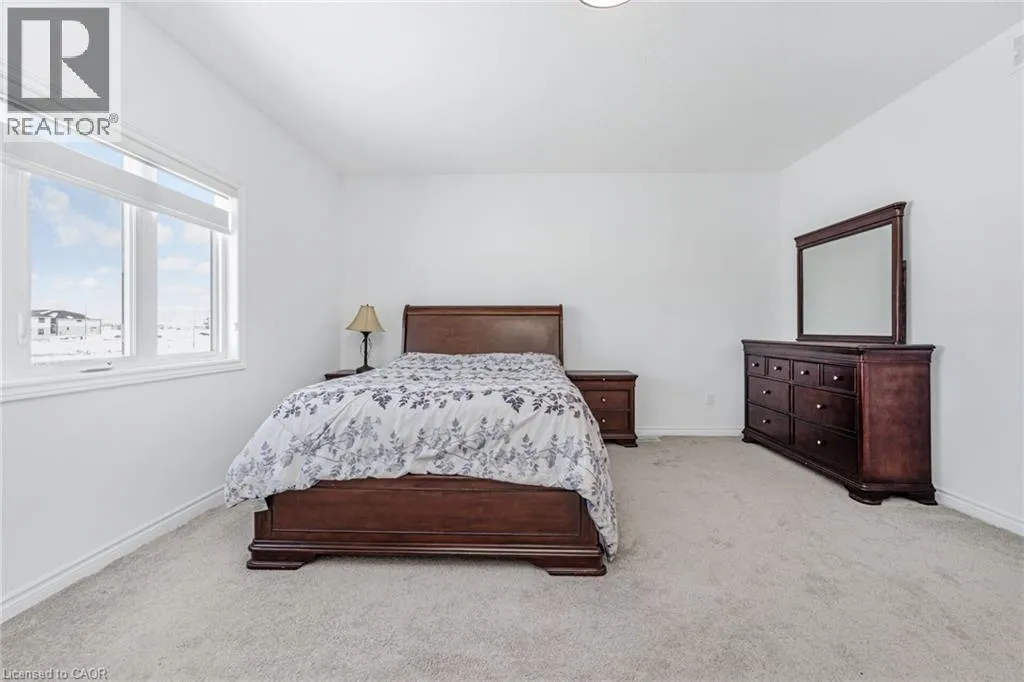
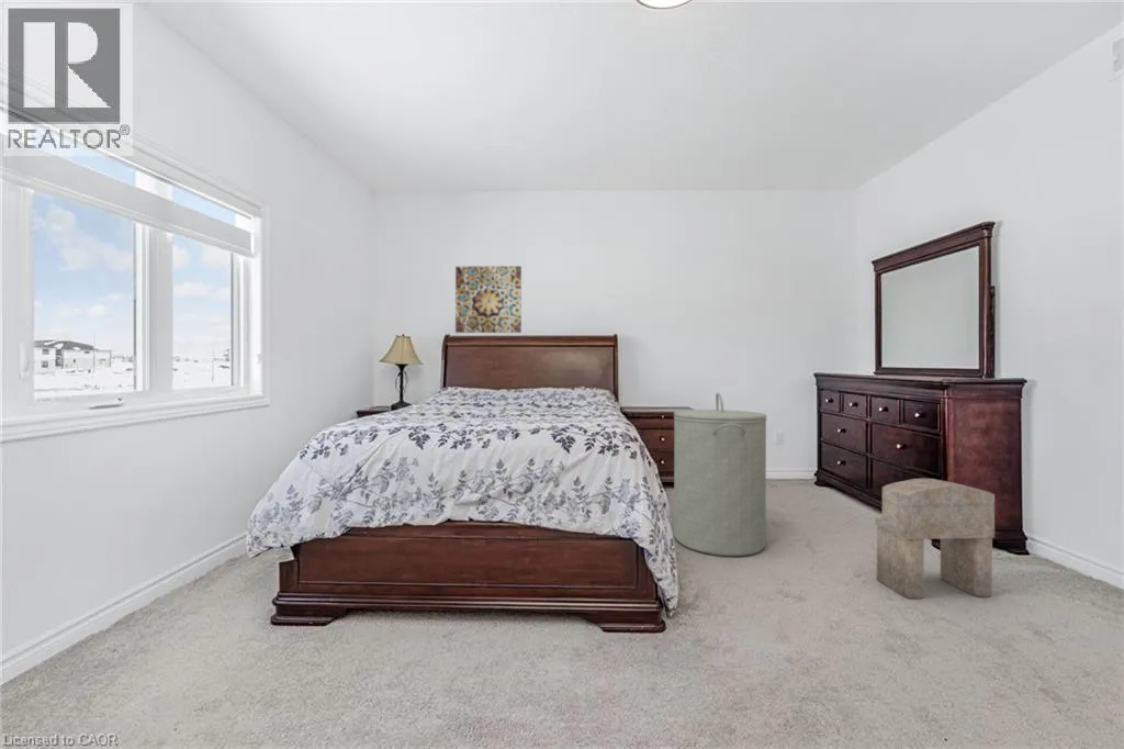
+ stool [875,477,996,600]
+ laundry hamper [673,391,768,557]
+ wall art [454,265,522,334]
